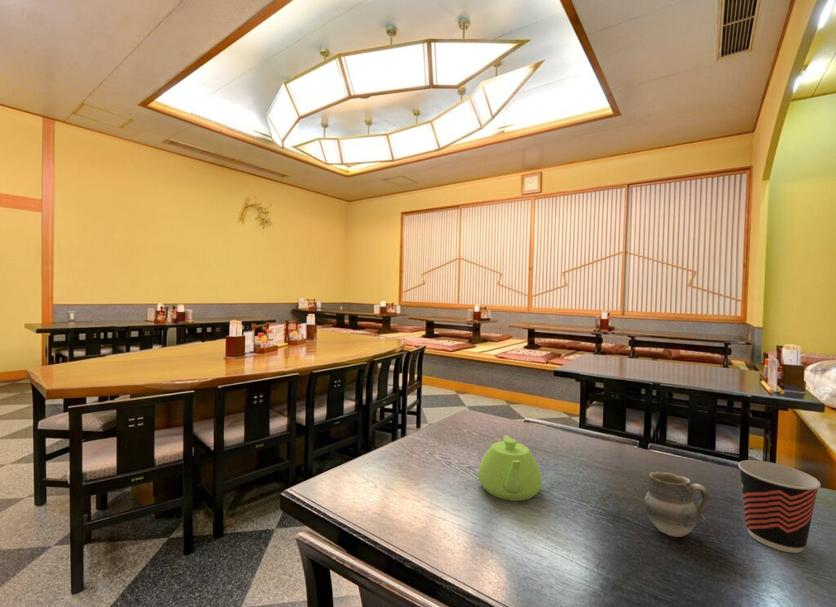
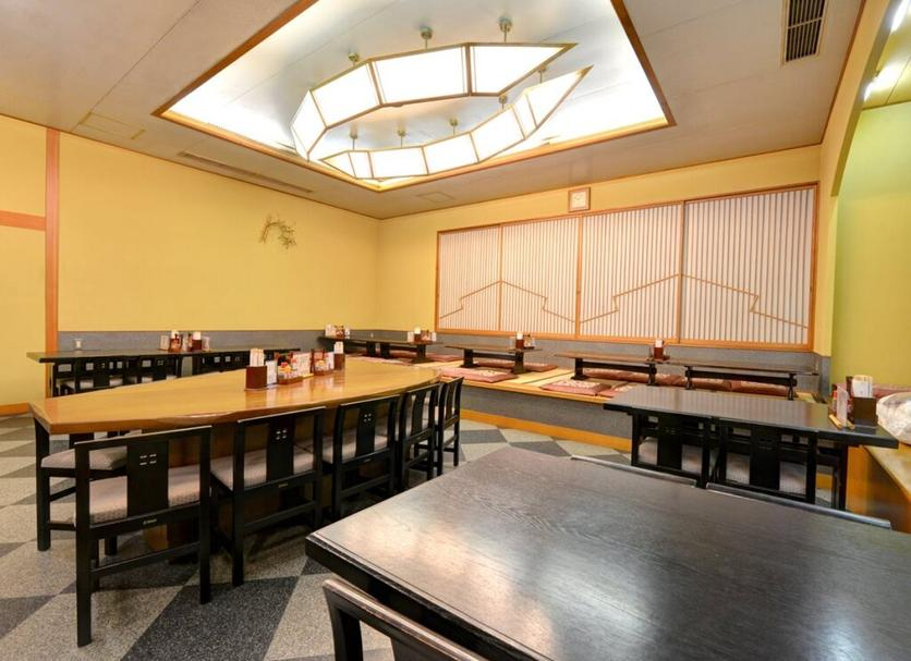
- cup [643,471,710,538]
- teapot [477,434,543,502]
- cup [737,459,822,554]
